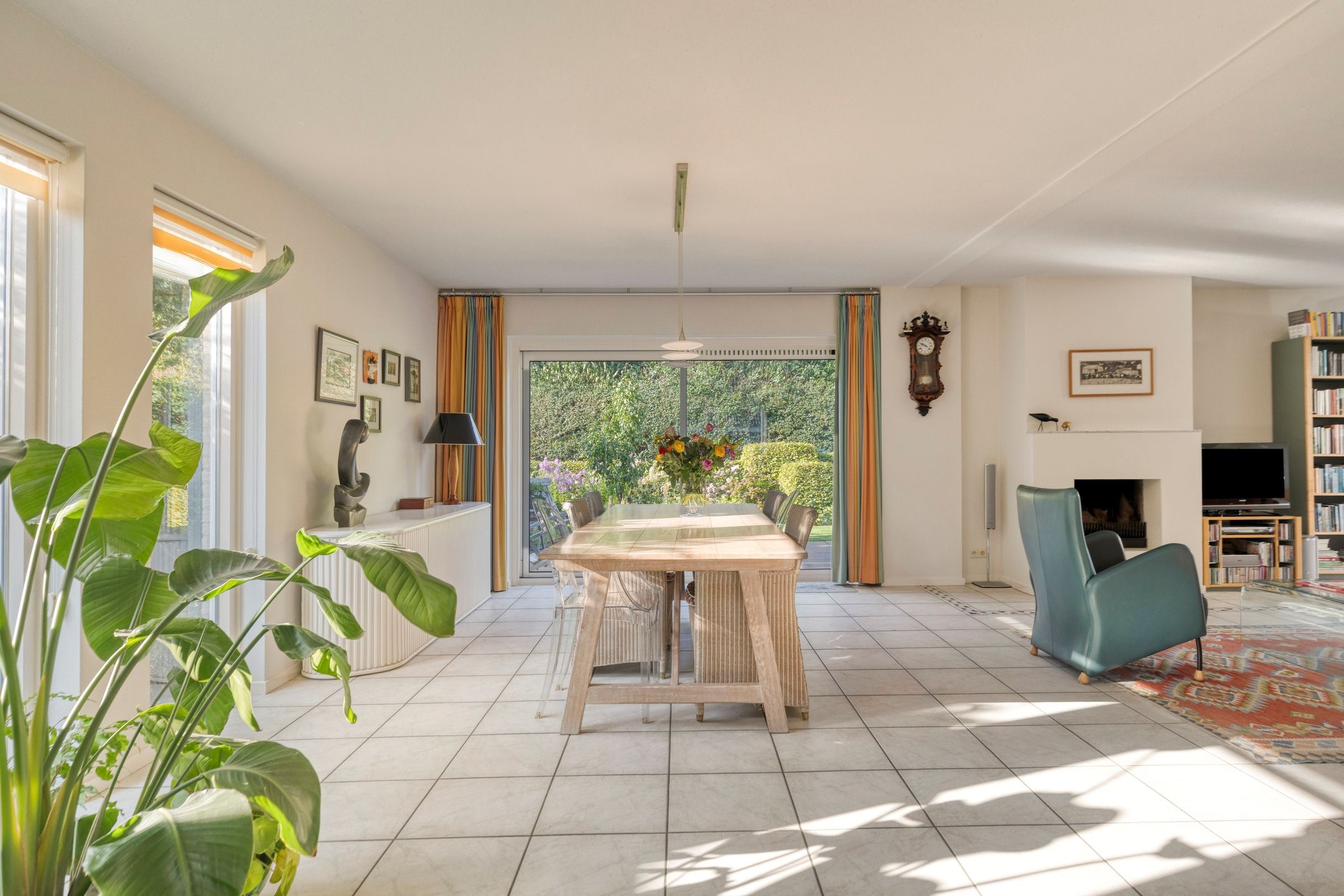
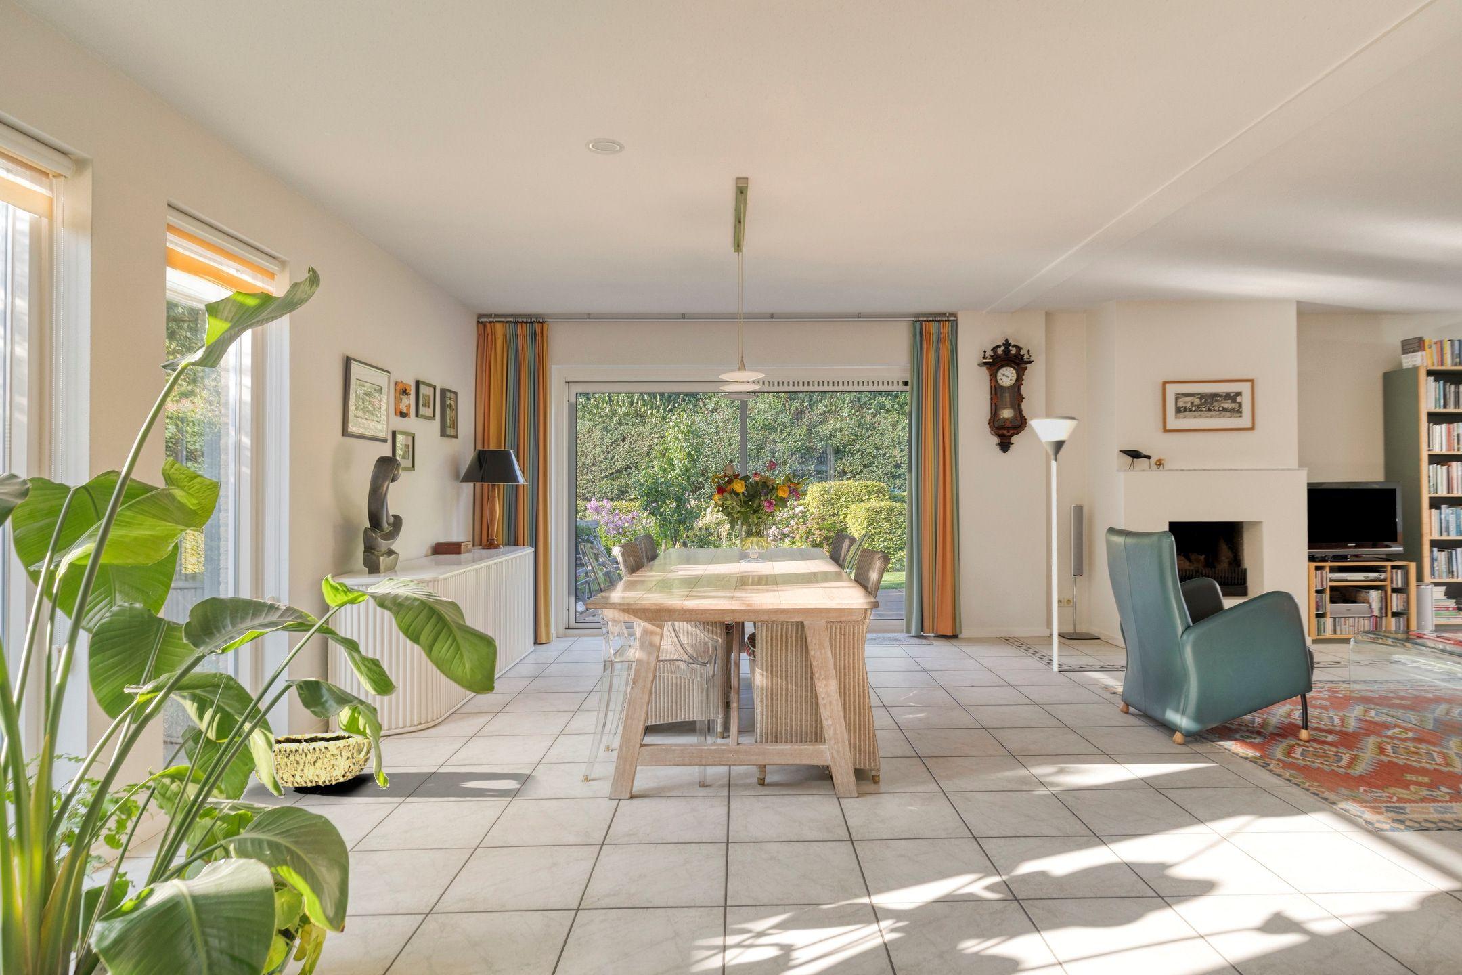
+ recessed light [584,137,625,156]
+ floor lamp [1029,416,1079,672]
+ woven basket [253,730,373,788]
